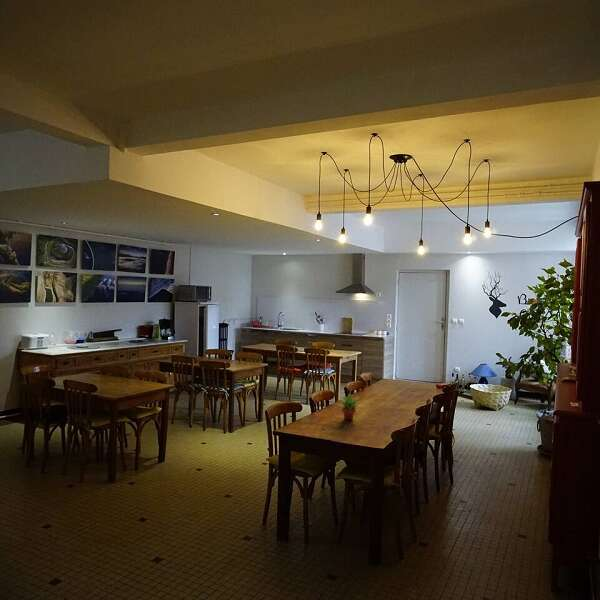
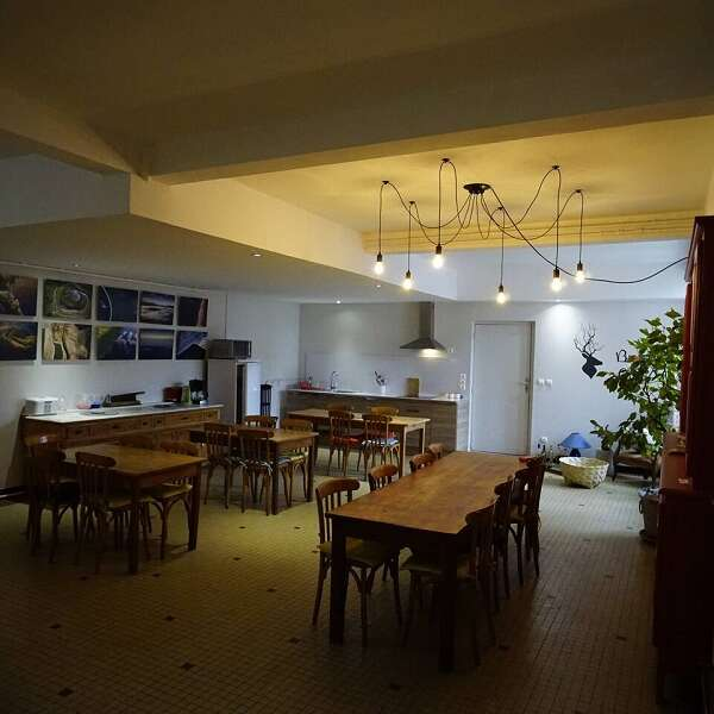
- succulent plant [337,392,363,421]
